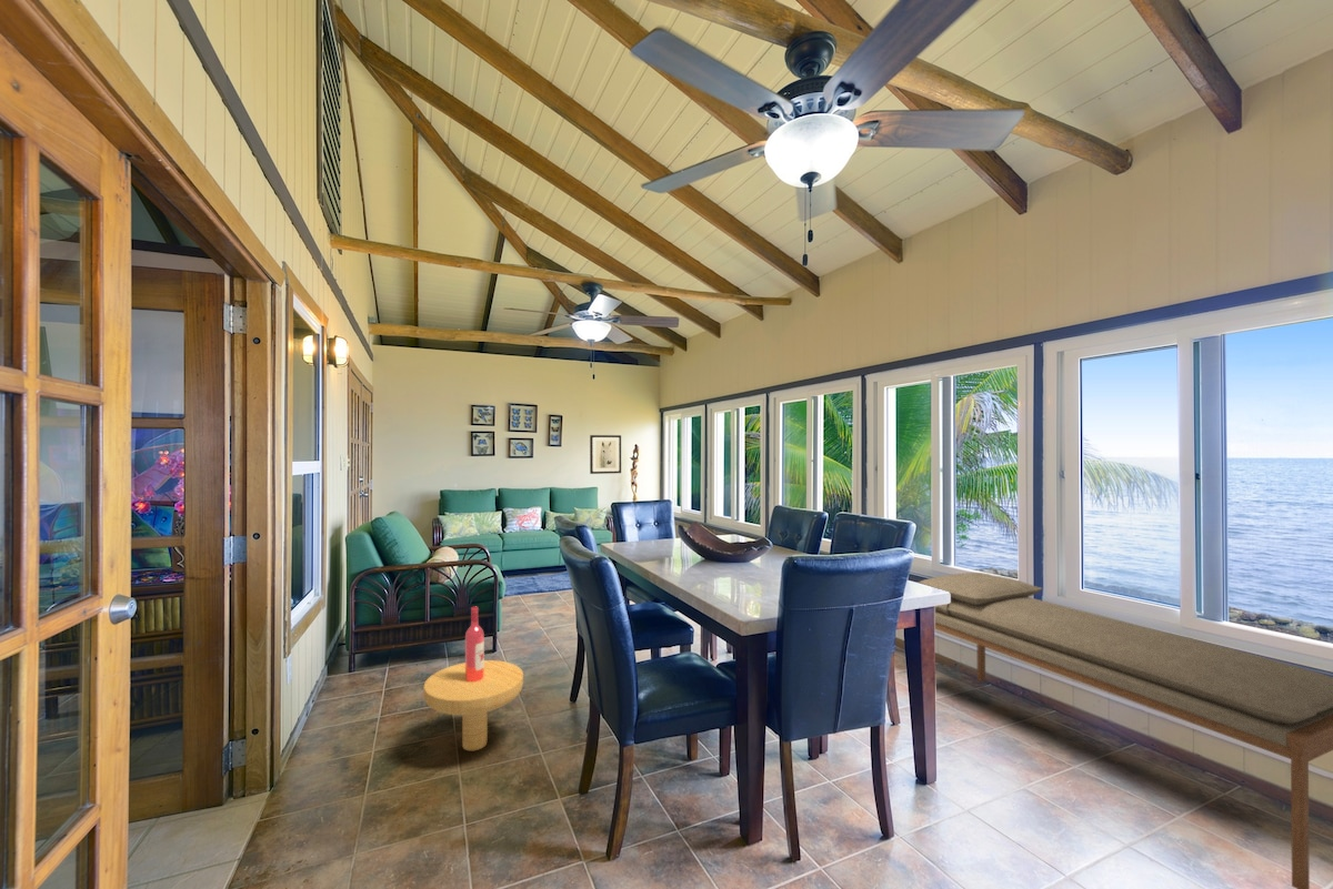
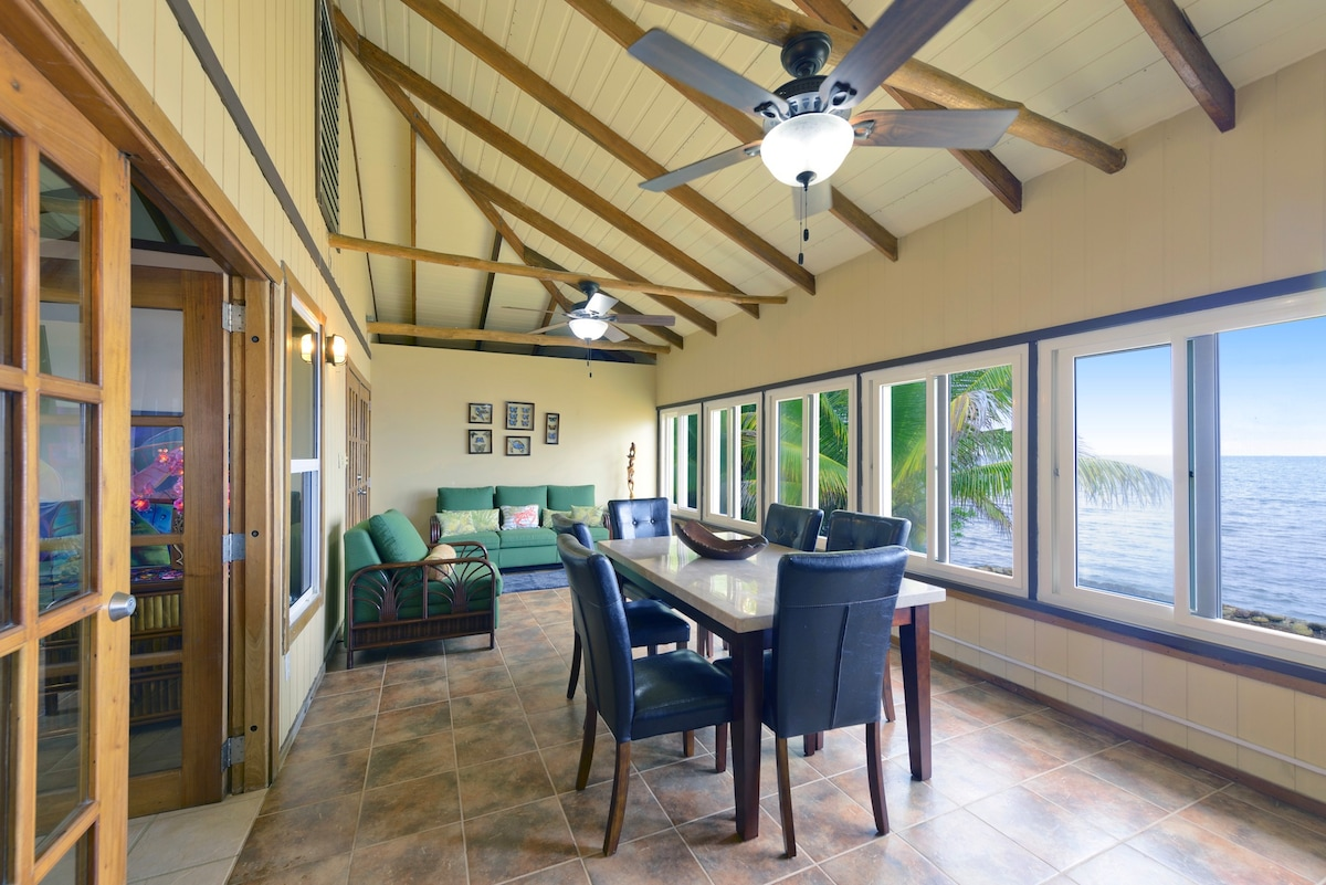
- wall art [589,434,622,475]
- side table [422,606,524,751]
- bench [918,572,1333,889]
